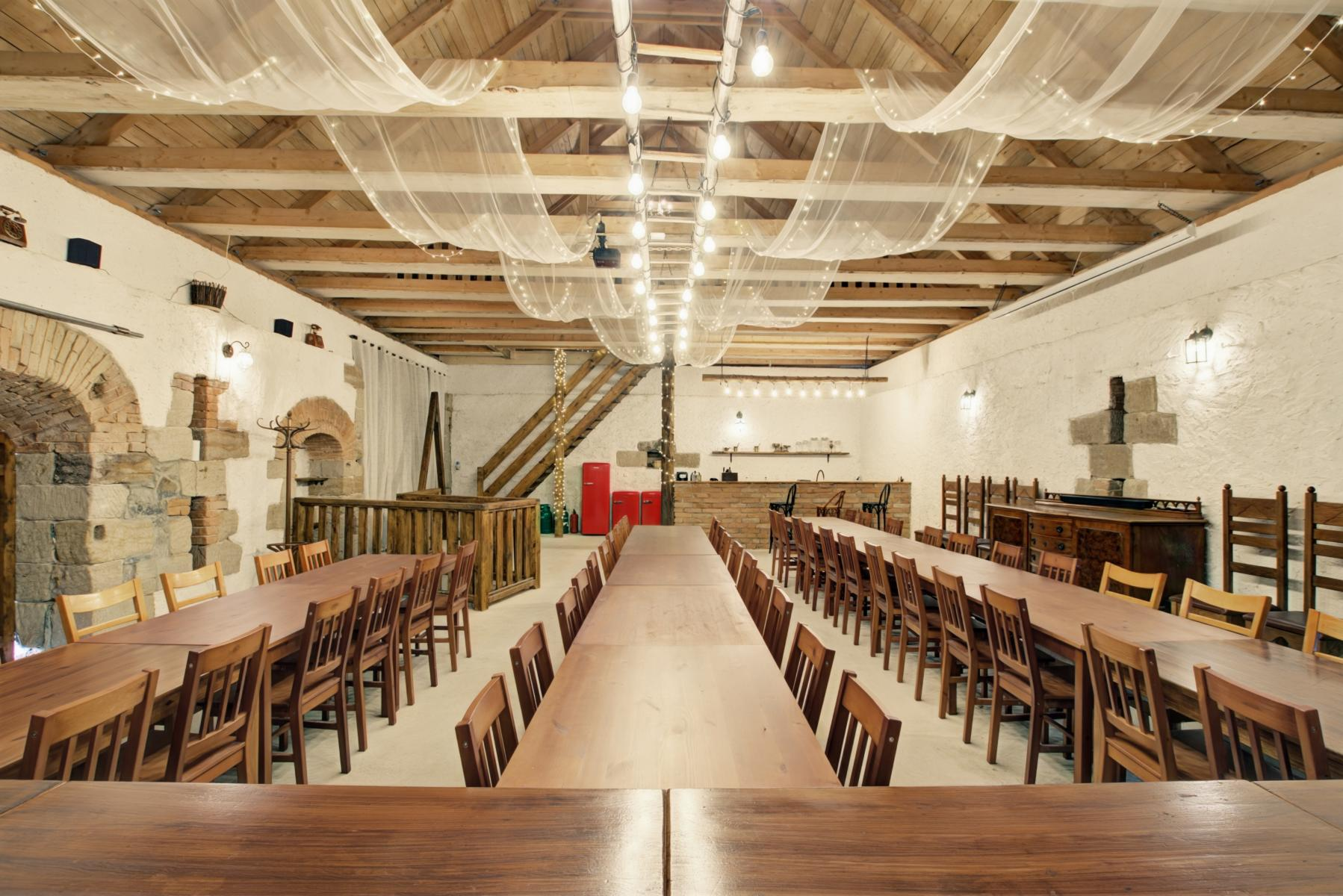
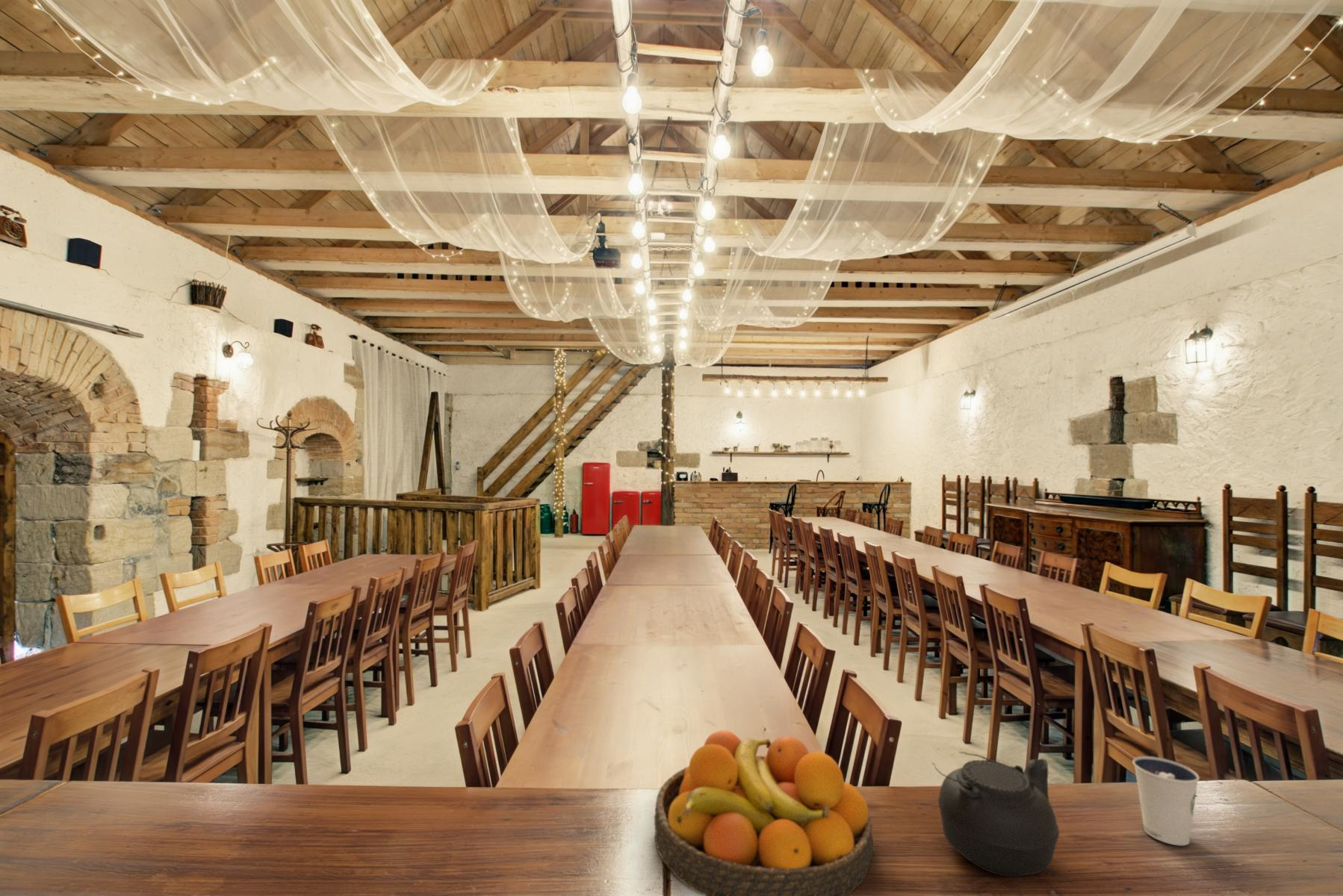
+ fruit bowl [654,729,874,896]
+ teapot [931,751,1060,877]
+ dixie cup [1132,756,1200,846]
